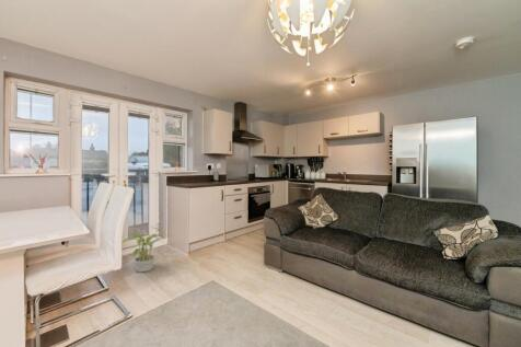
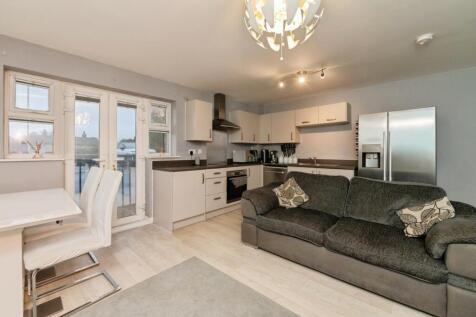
- potted plant [121,232,169,274]
